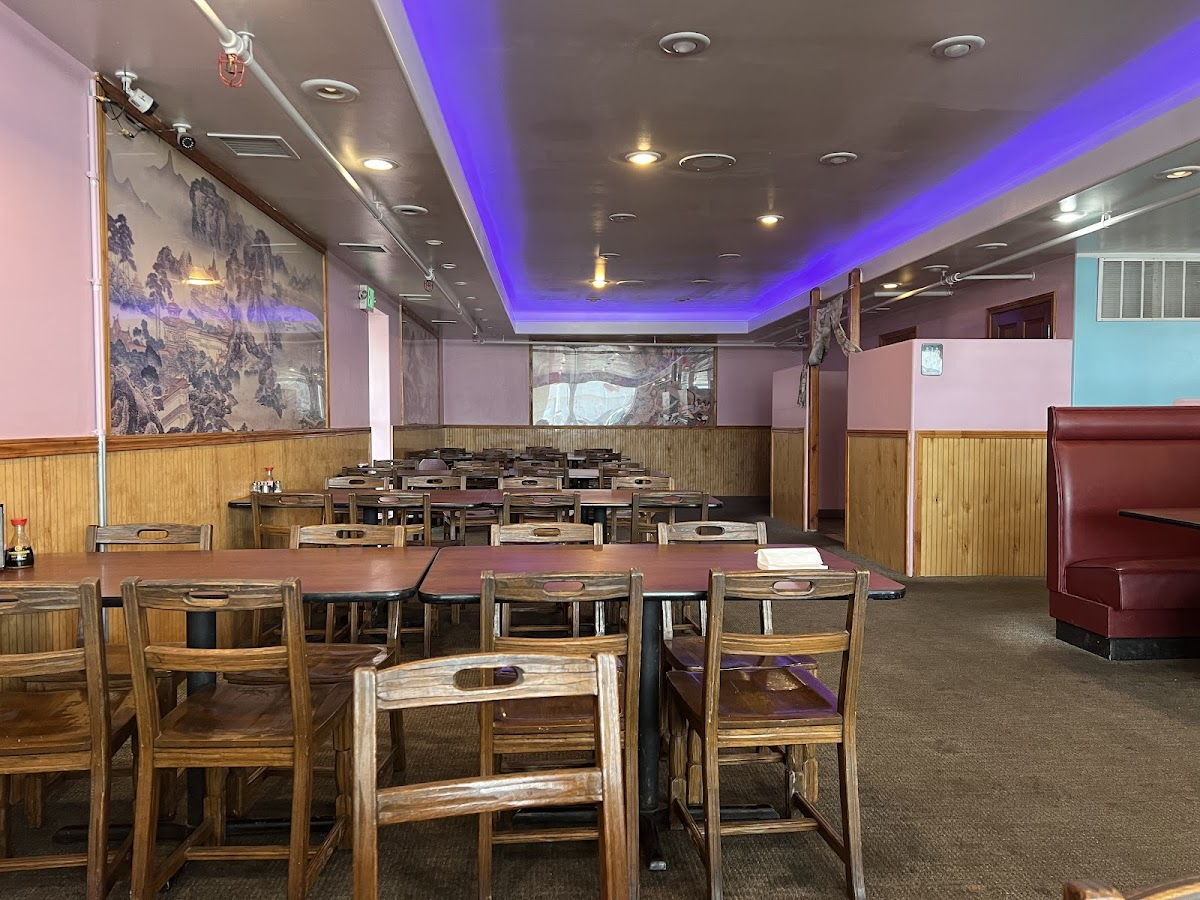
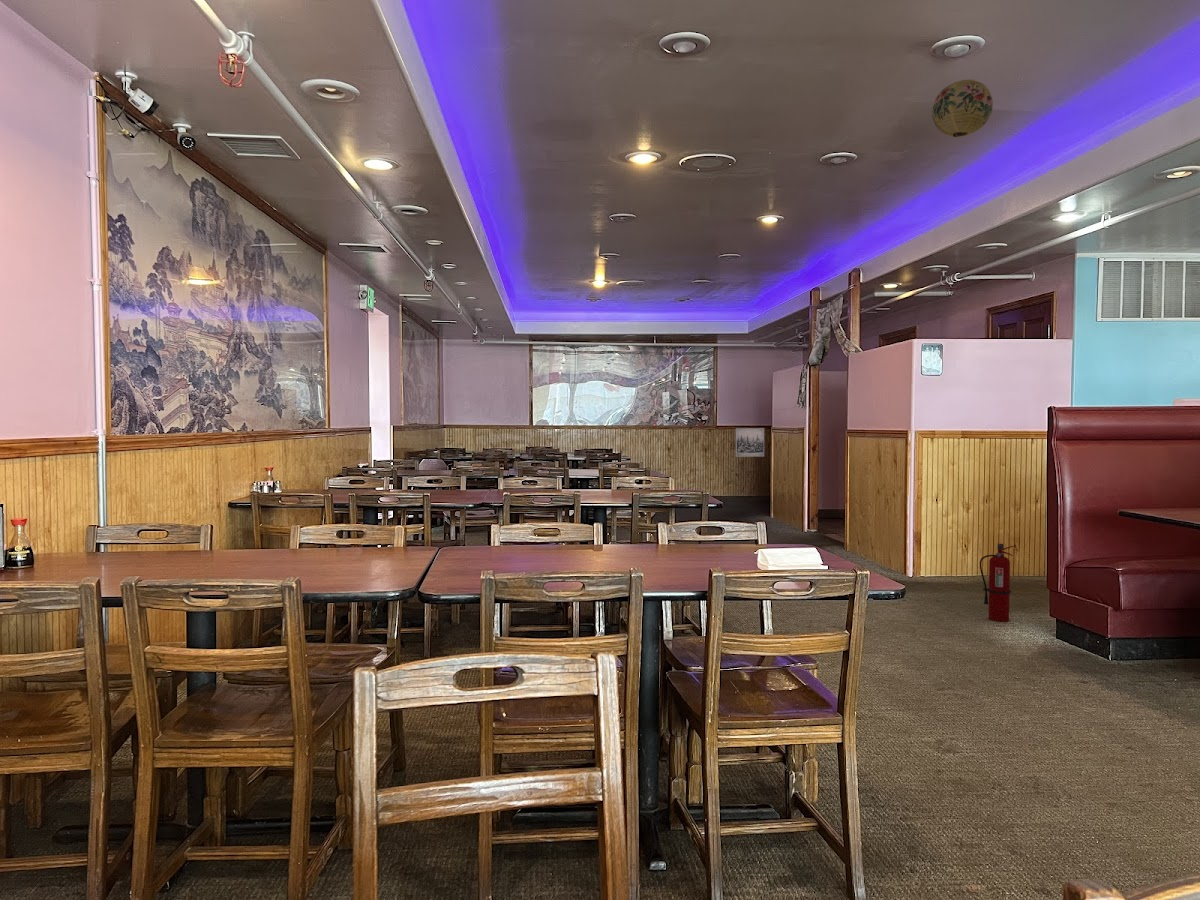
+ wall art [735,427,765,458]
+ paper lantern [931,78,994,138]
+ fire extinguisher [979,543,1017,622]
